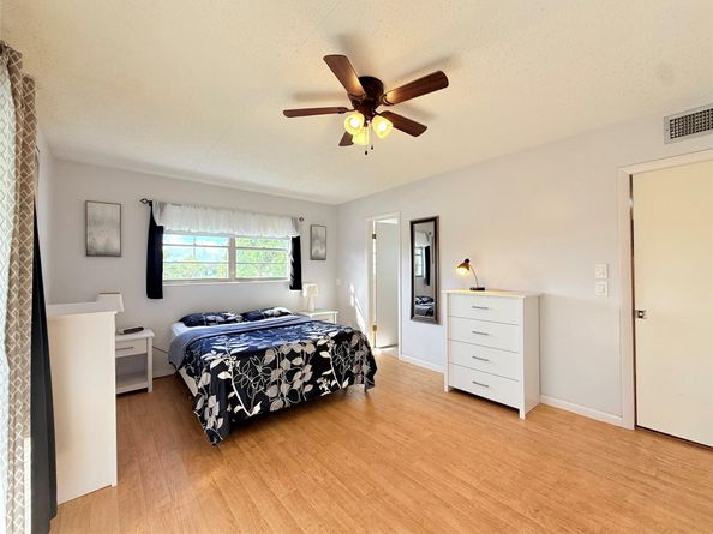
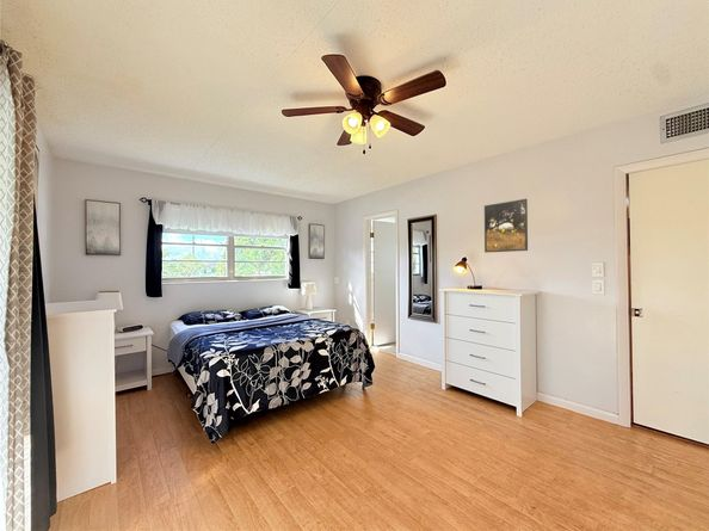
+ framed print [483,198,529,254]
